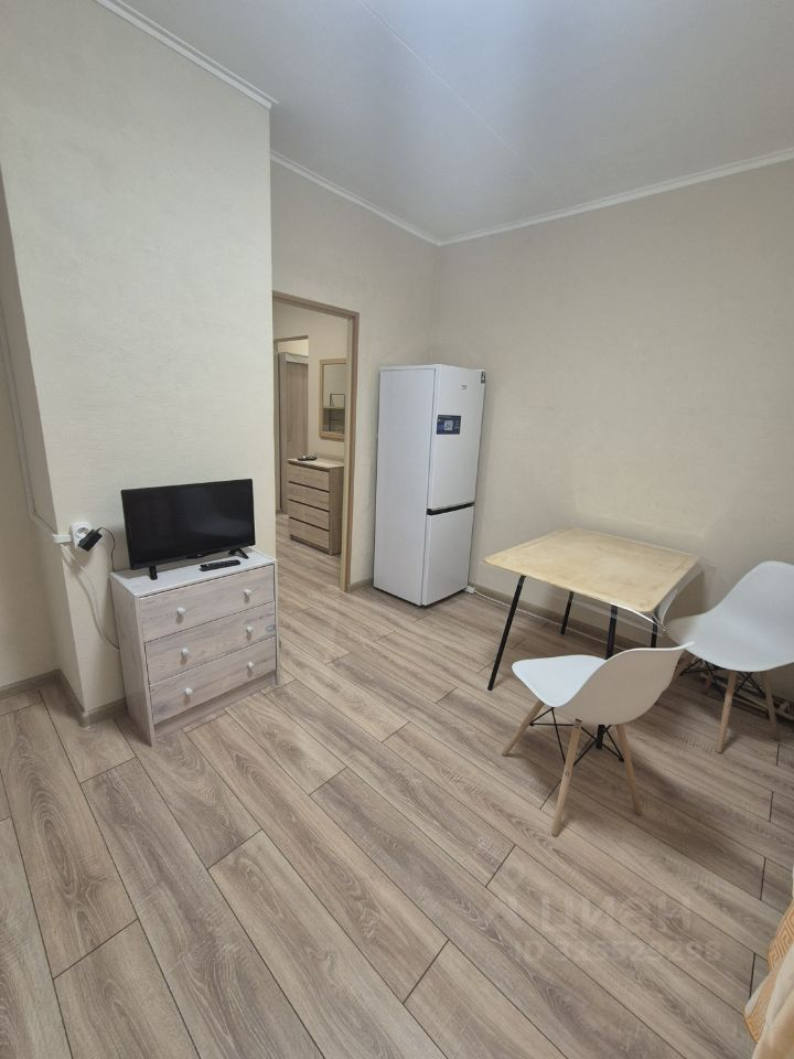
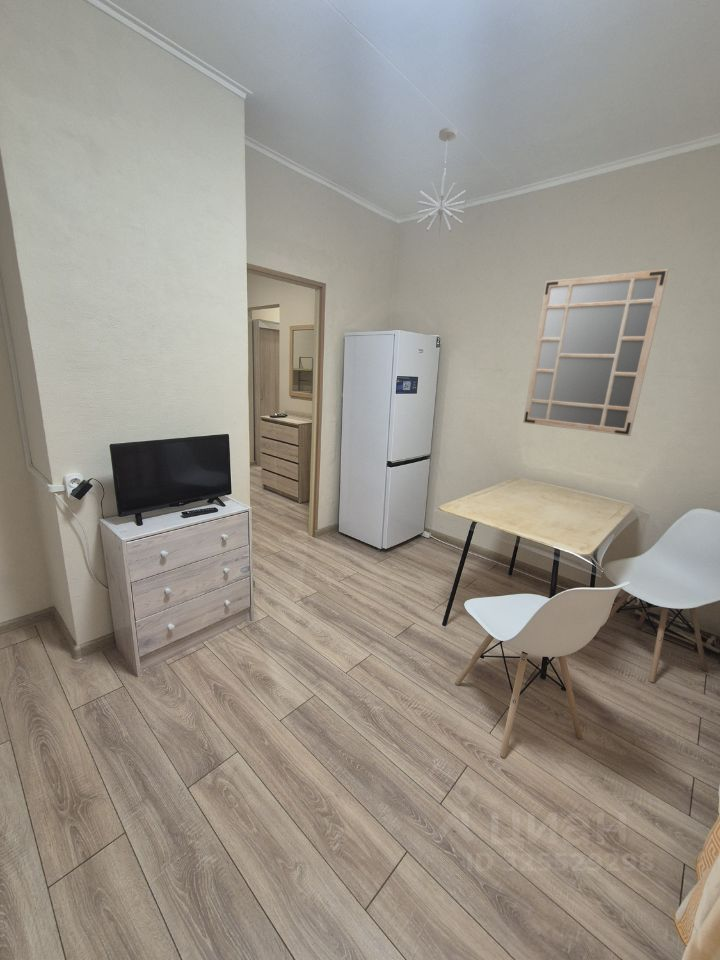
+ pendant light [416,126,467,238]
+ mirror [522,268,670,437]
